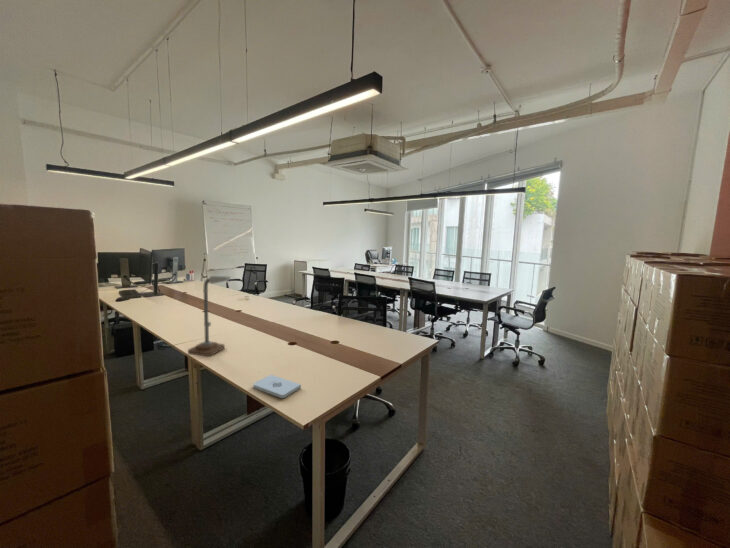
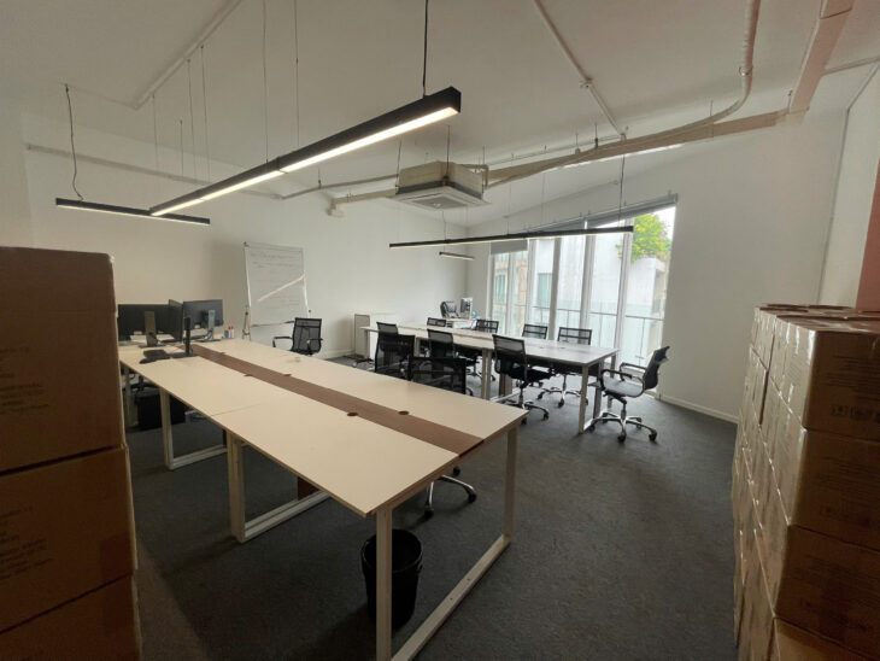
- desk lamp [187,274,232,357]
- notepad [252,374,302,399]
